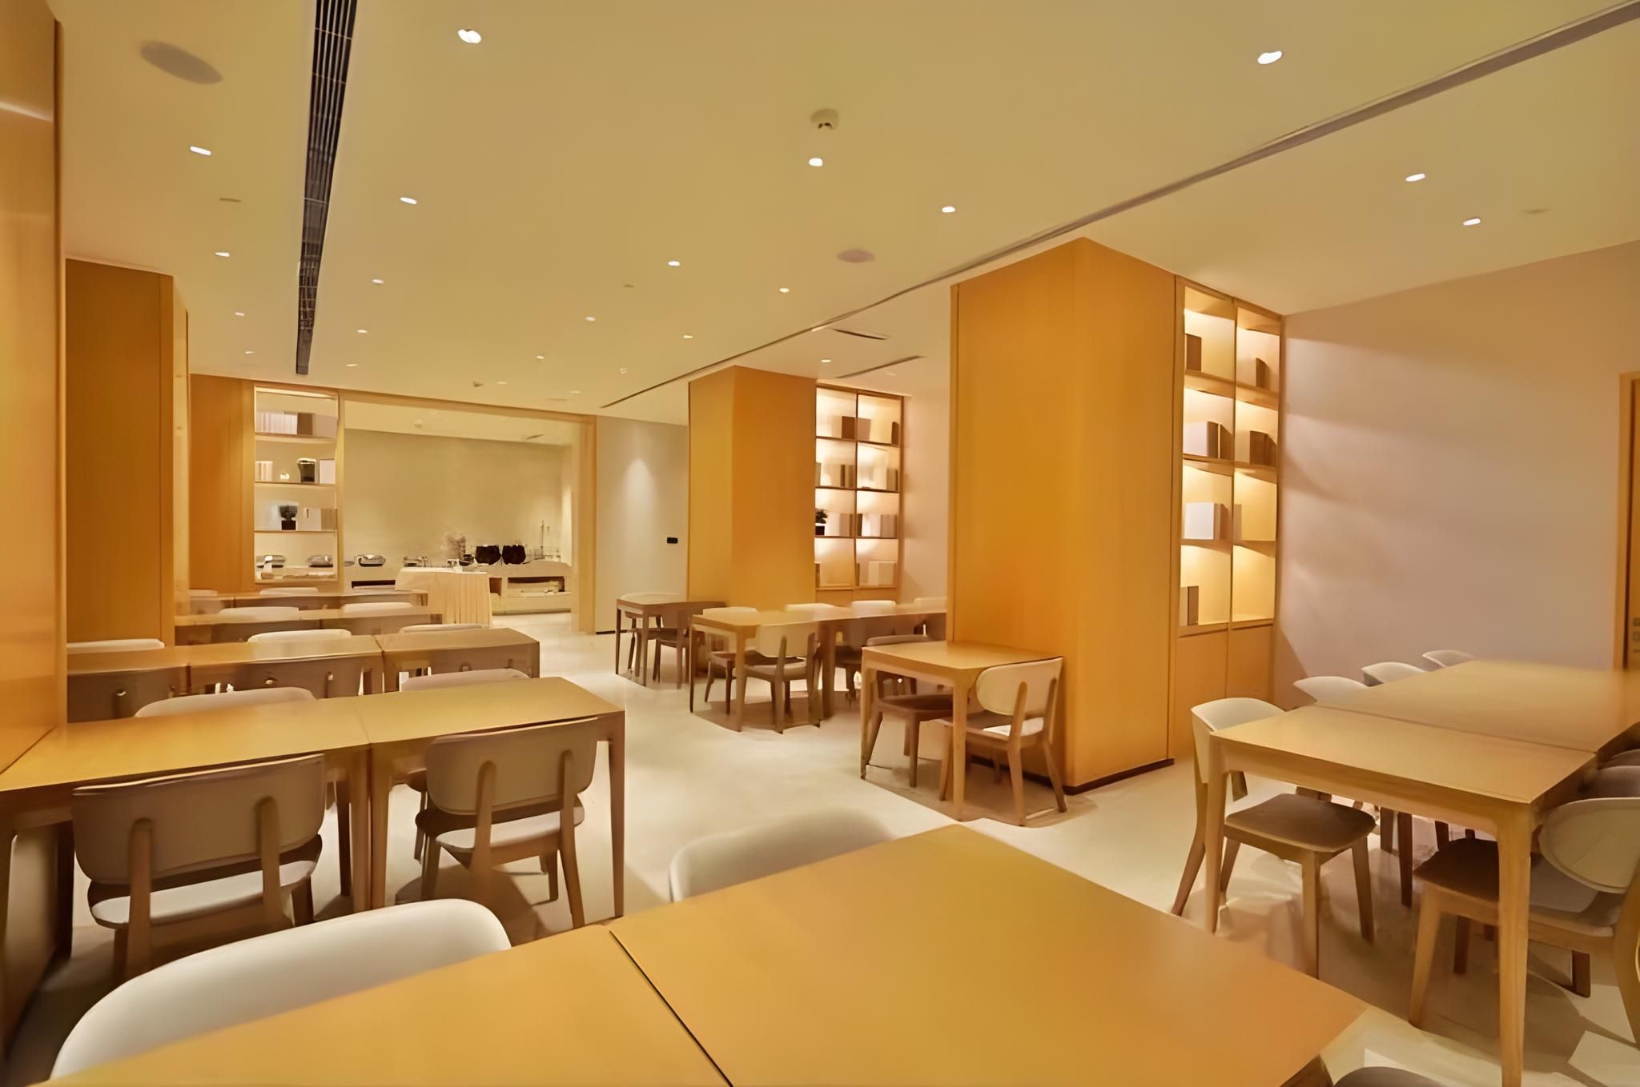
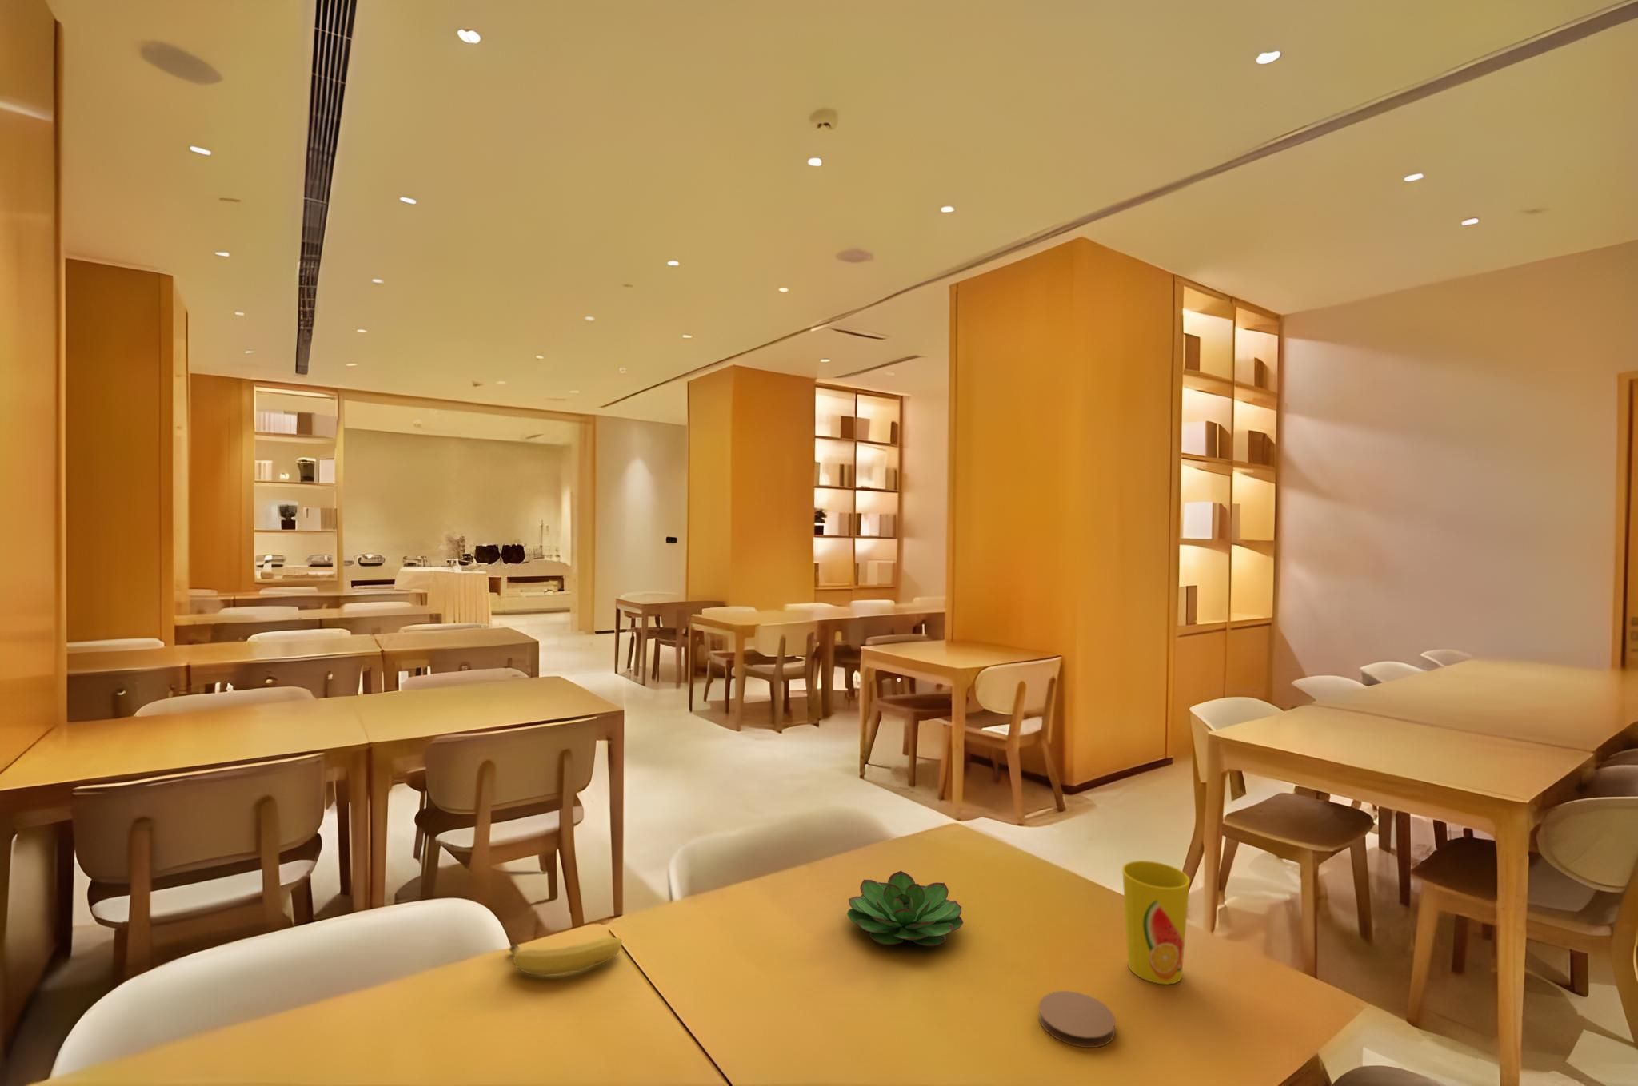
+ fruit [509,936,623,974]
+ succulent plant [846,870,965,947]
+ coaster [1038,990,1115,1048]
+ cup [1122,859,1191,985]
